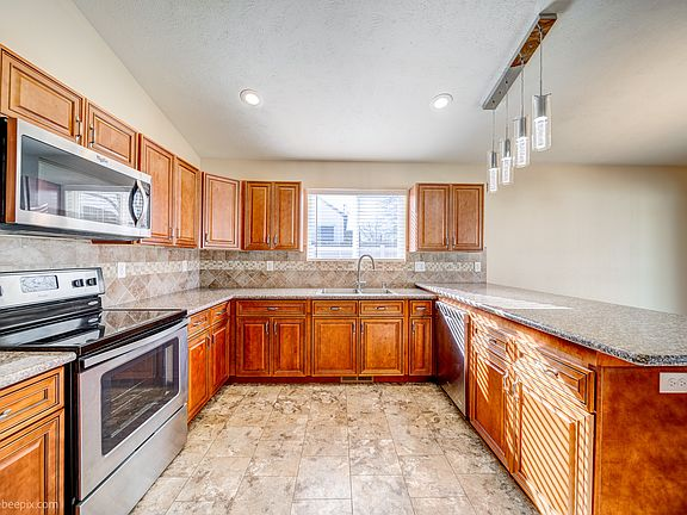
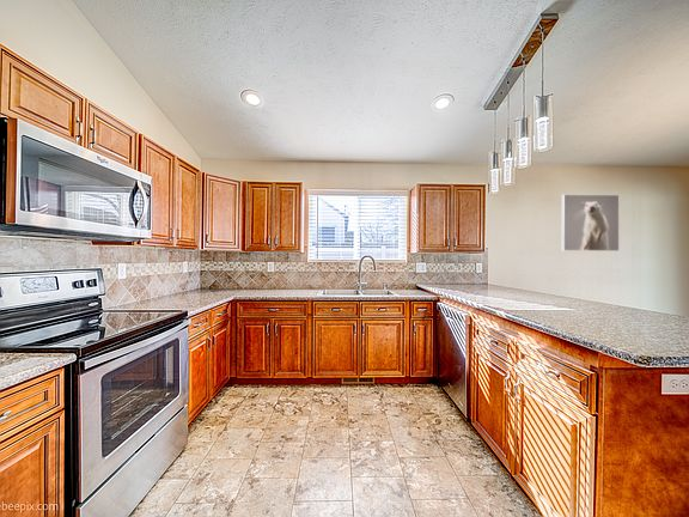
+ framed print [561,193,621,253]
